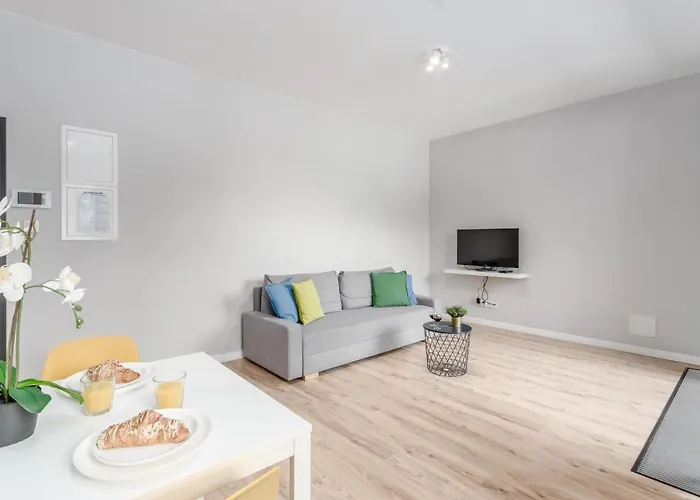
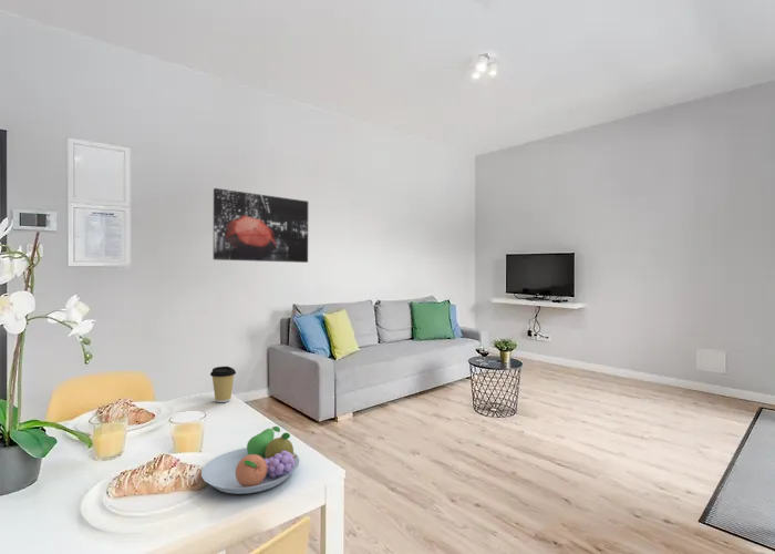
+ coffee cup [209,366,237,403]
+ fruit bowl [200,425,301,495]
+ wall art [213,187,309,264]
